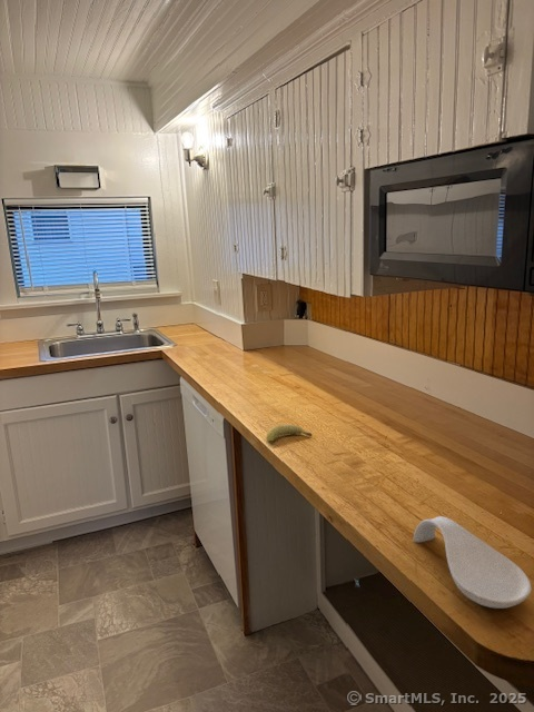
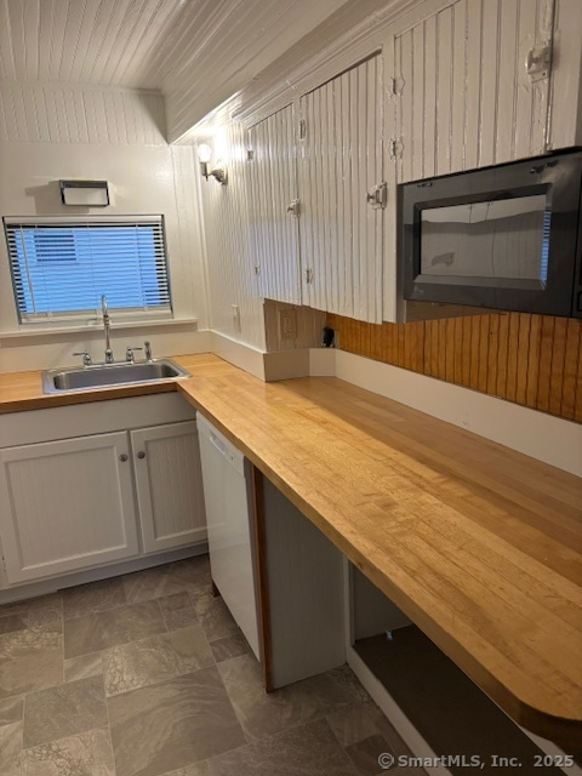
- fruit [265,424,313,444]
- spoon rest [412,515,532,610]
